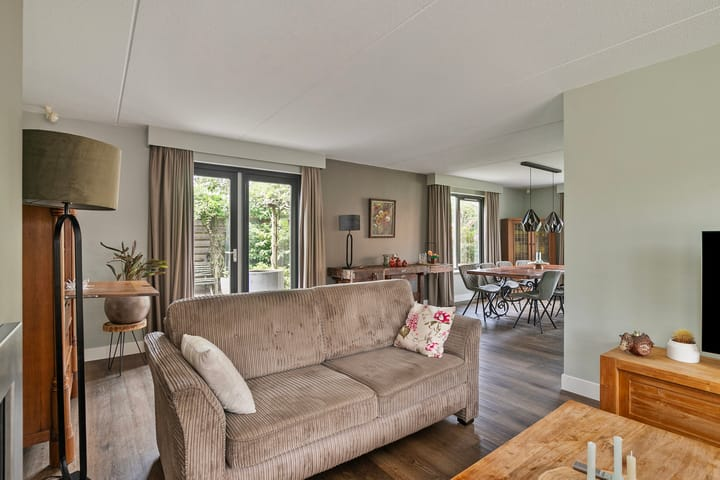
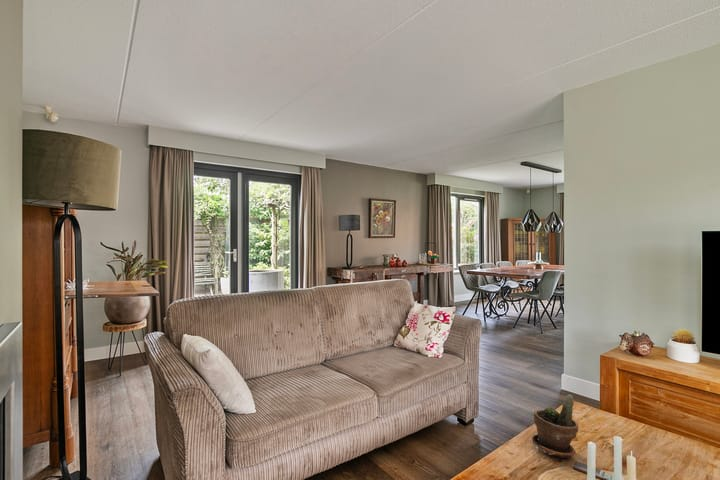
+ potted plant [531,393,579,460]
